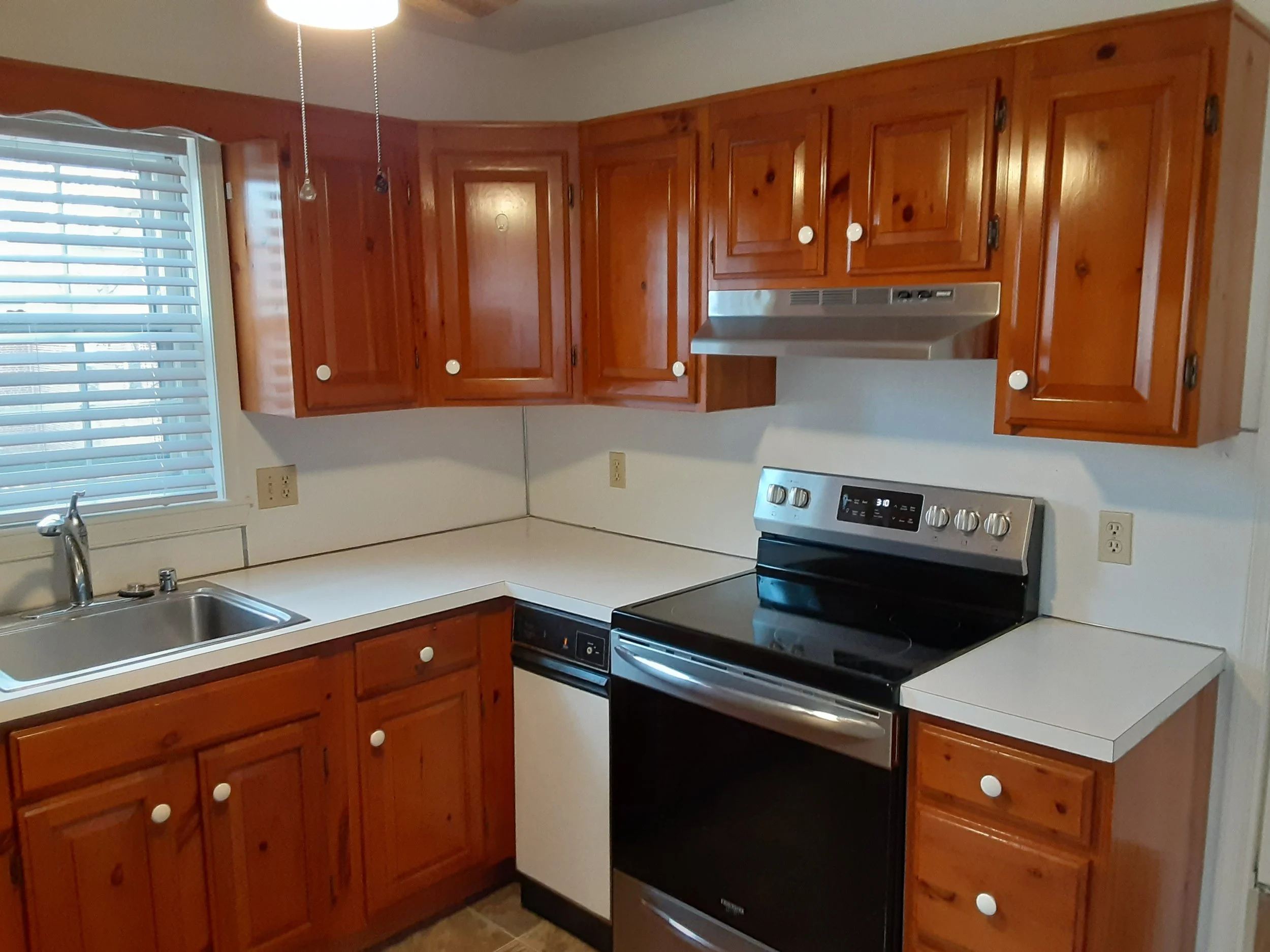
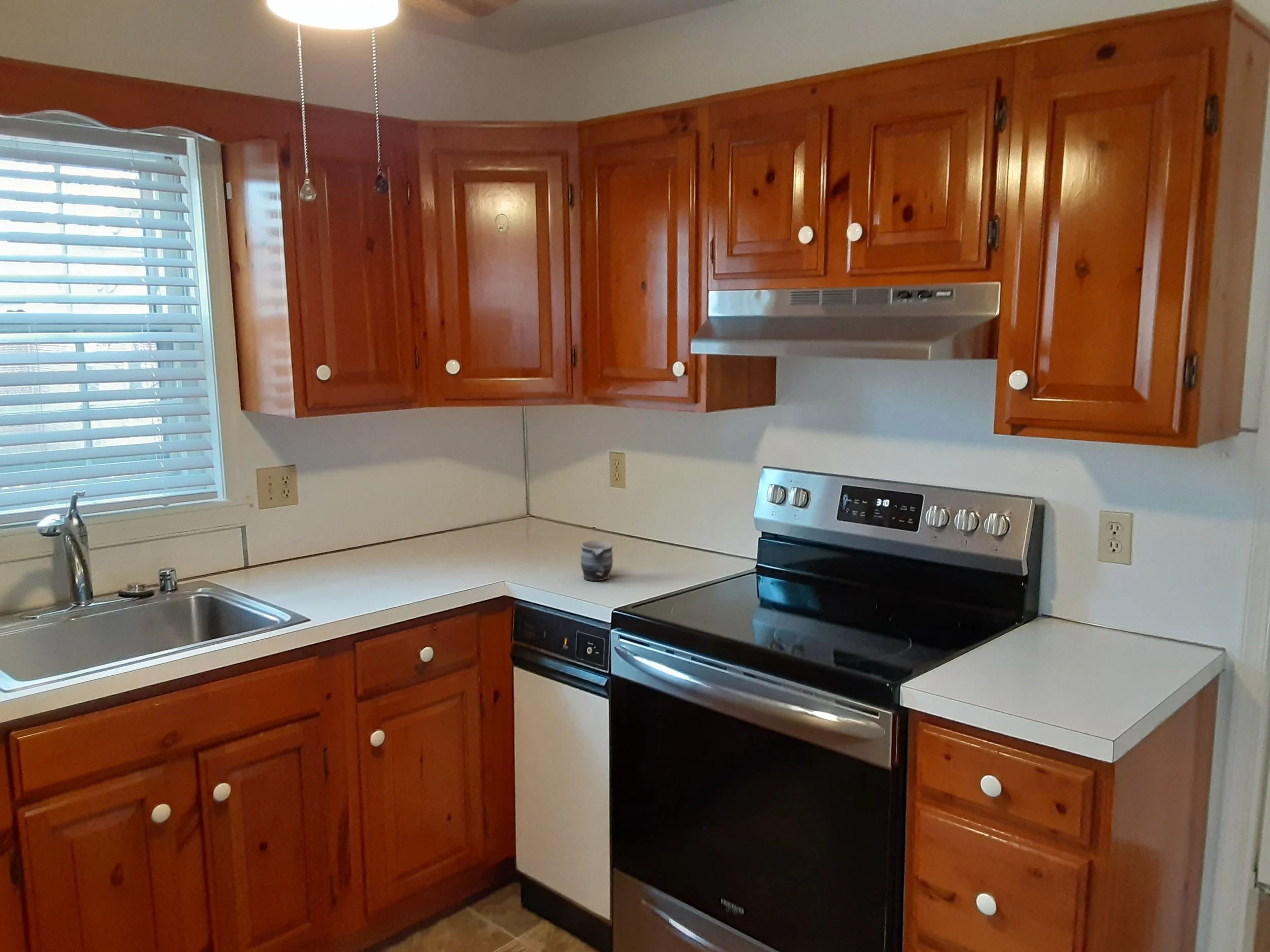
+ mug [580,540,614,581]
